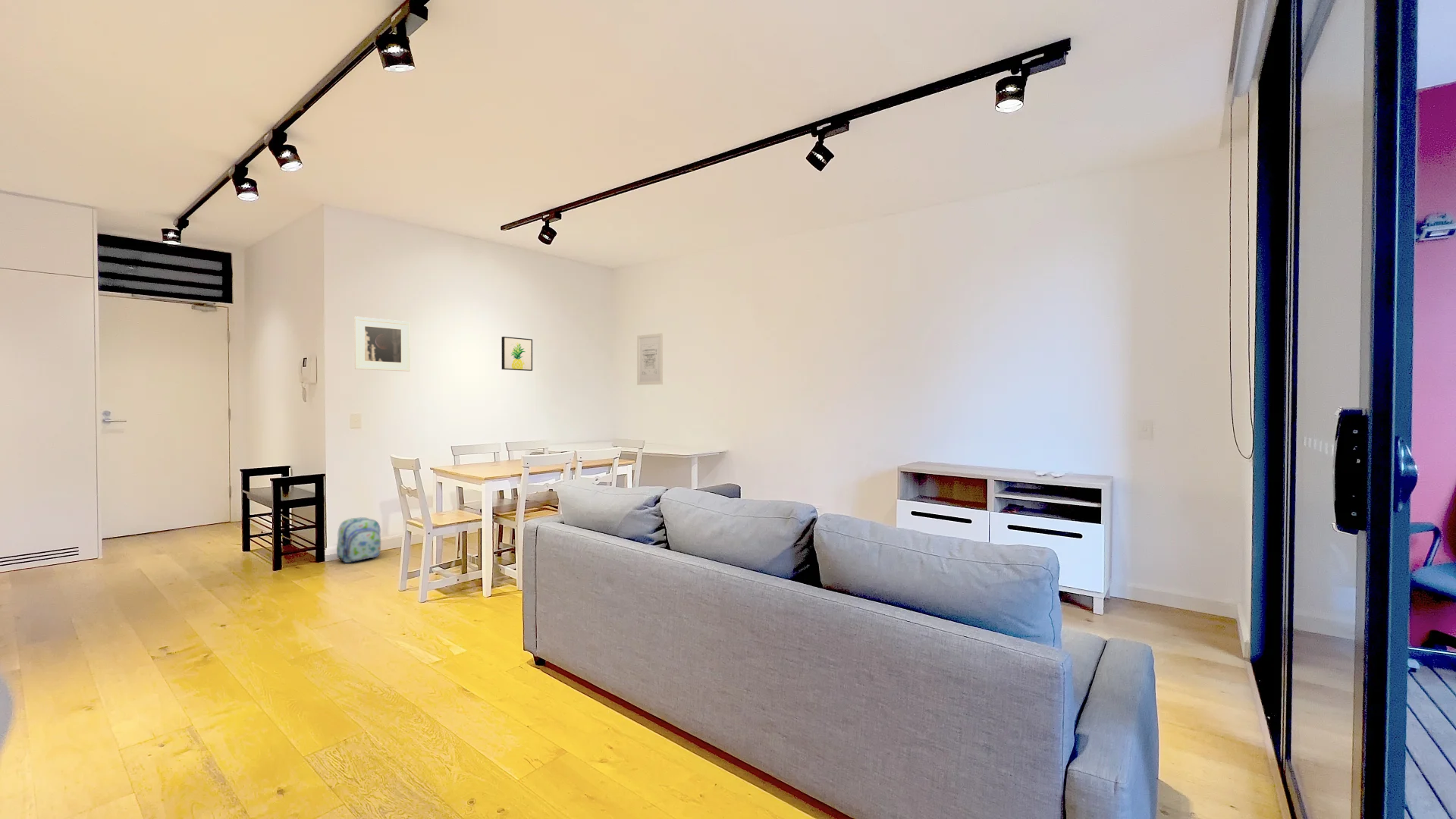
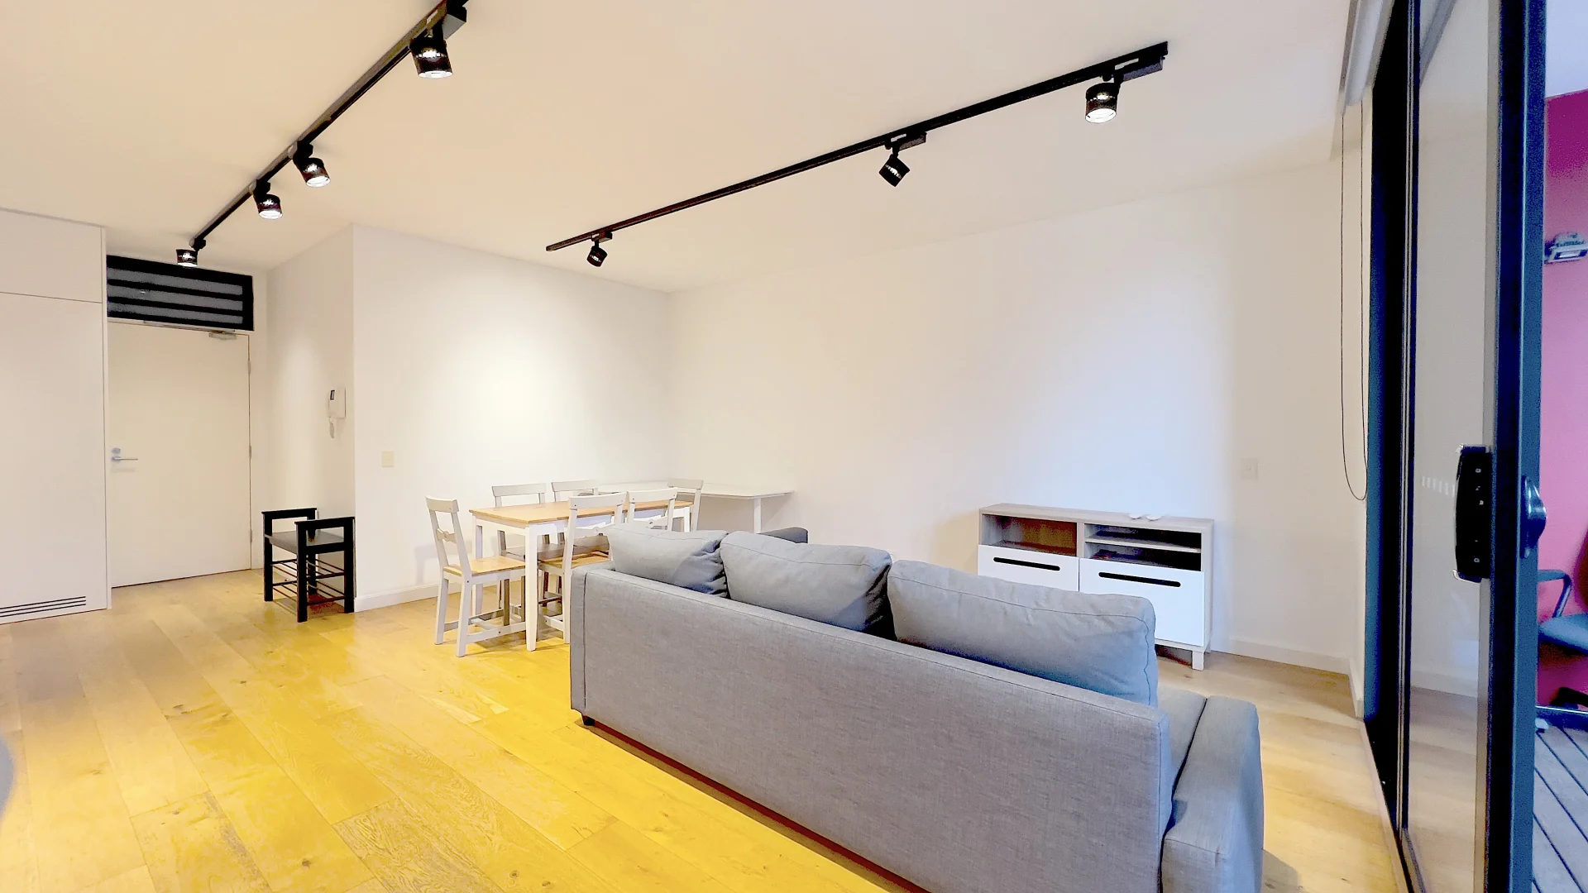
- wall art [501,336,533,372]
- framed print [354,315,411,372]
- wall art [636,332,664,386]
- backpack [336,516,381,563]
